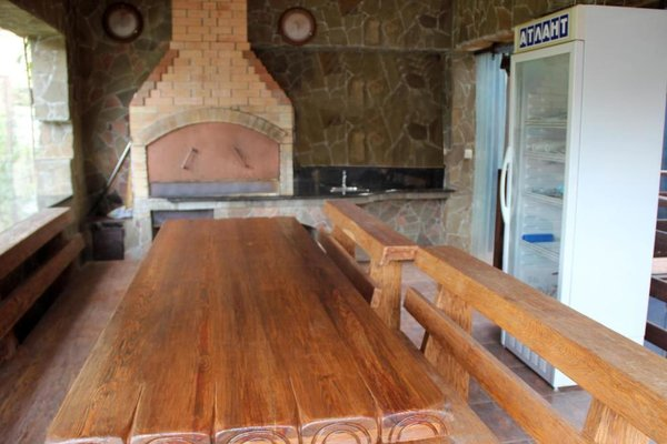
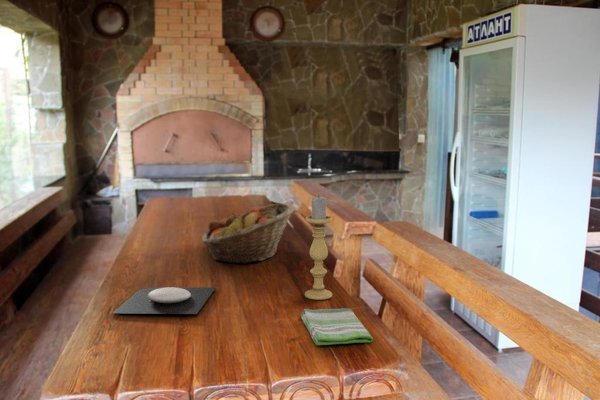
+ fruit basket [201,202,296,265]
+ dish towel [300,308,374,346]
+ plate [112,286,217,315]
+ candle holder [304,194,333,301]
